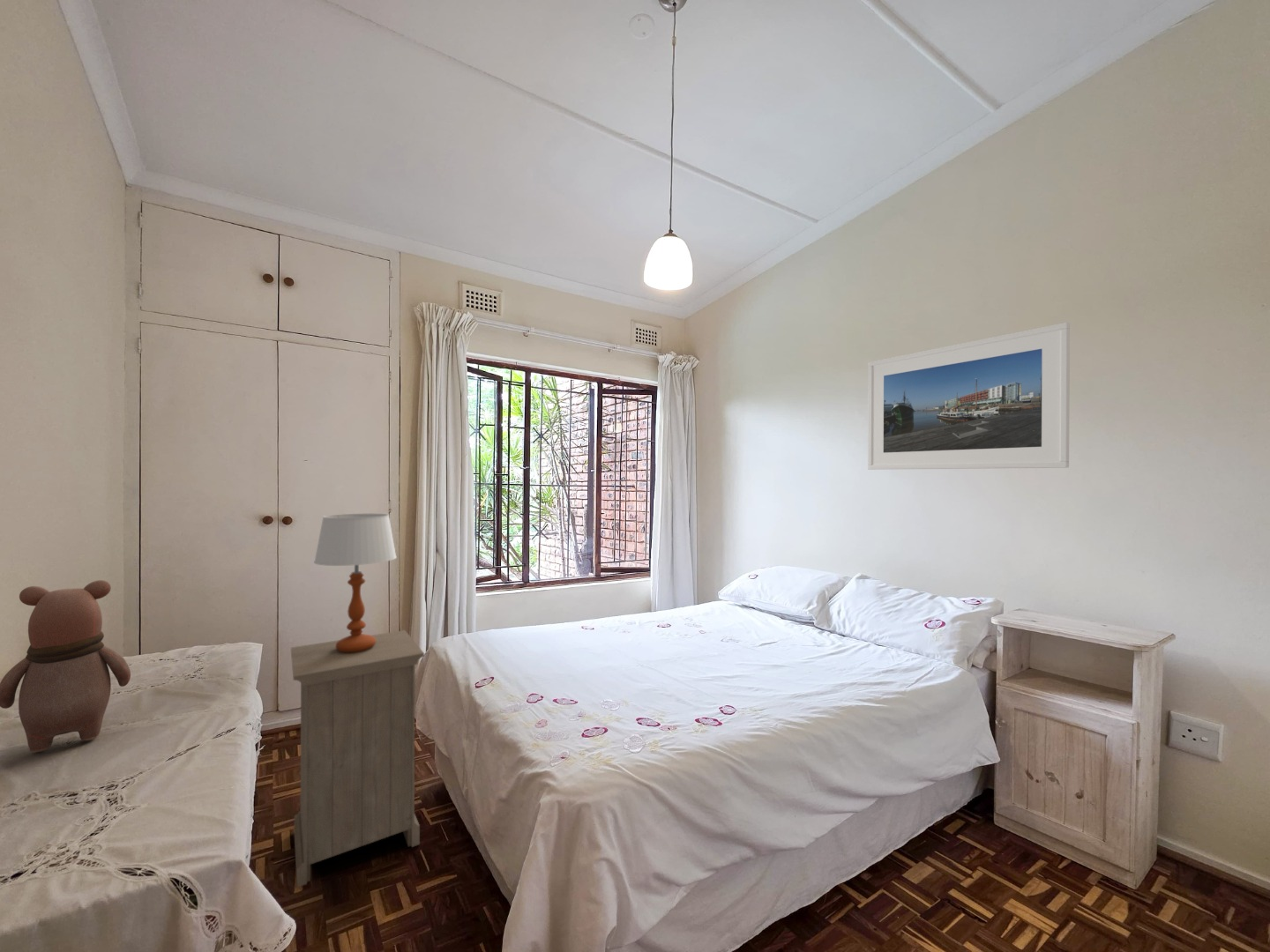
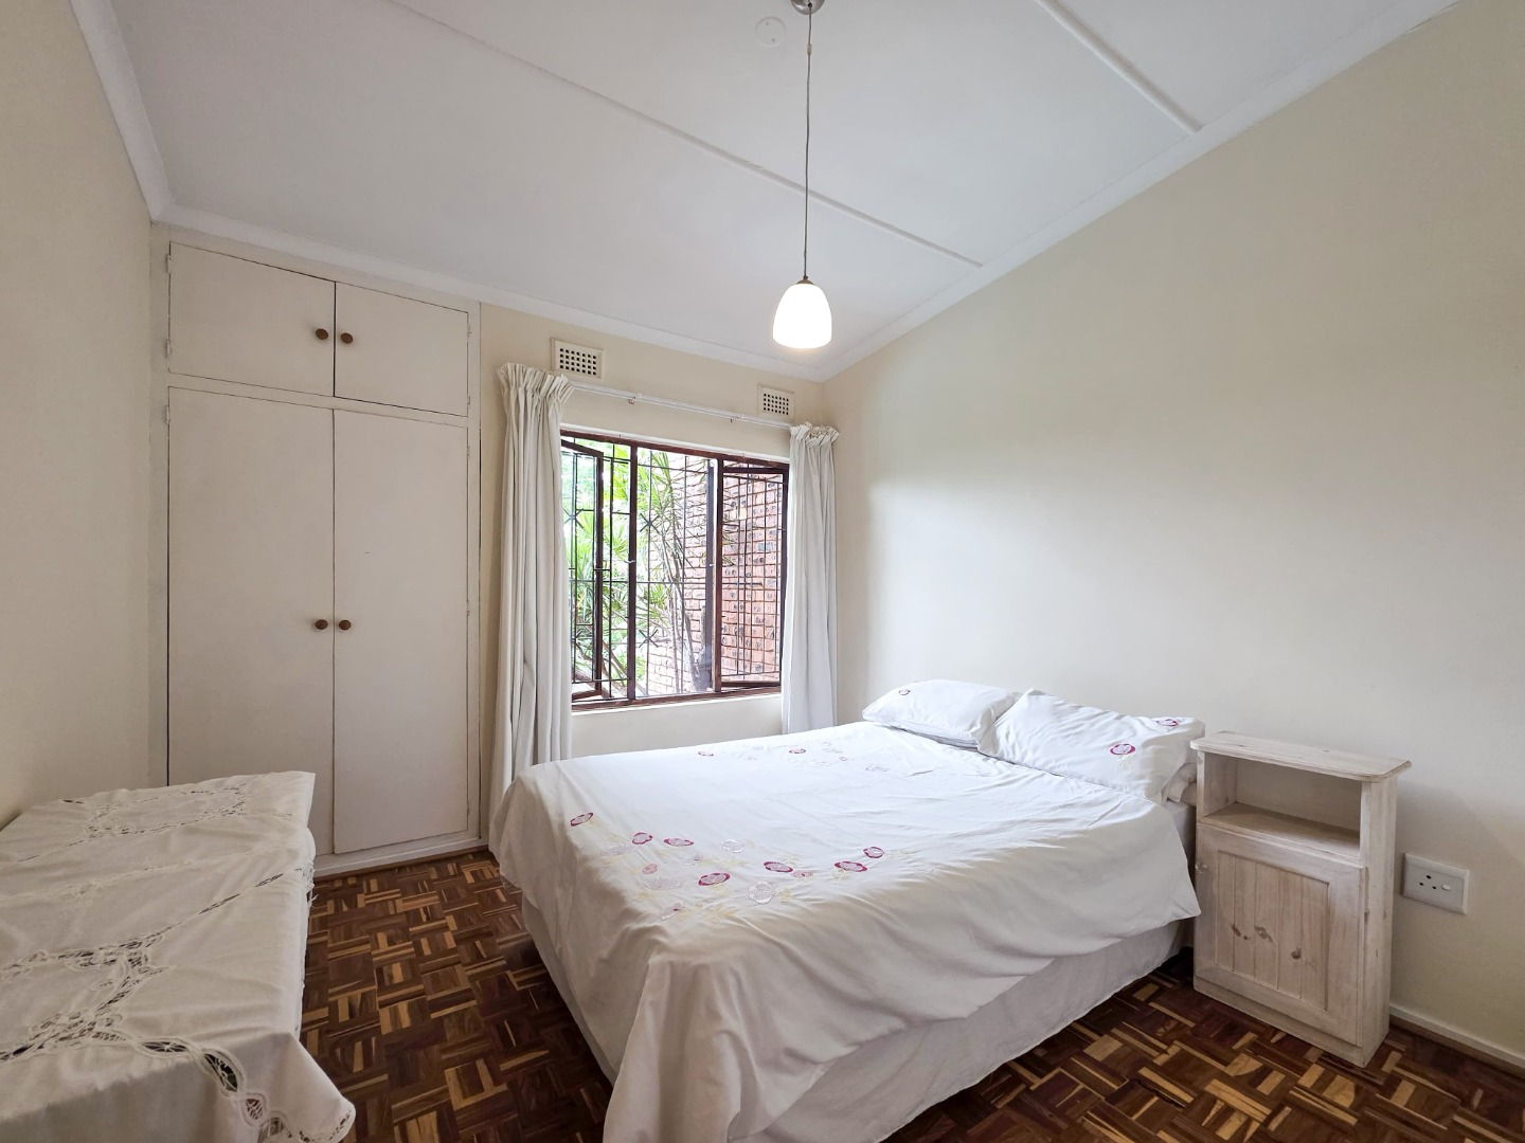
- table lamp [313,513,398,653]
- teddy bear [0,579,131,753]
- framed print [867,322,1071,471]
- nightstand [290,629,425,889]
